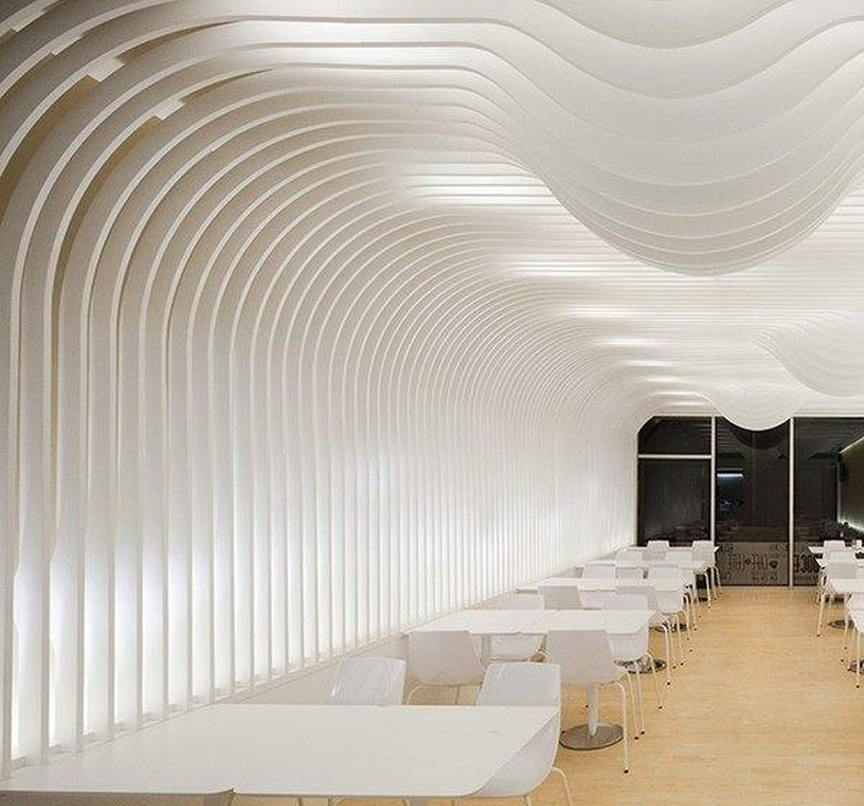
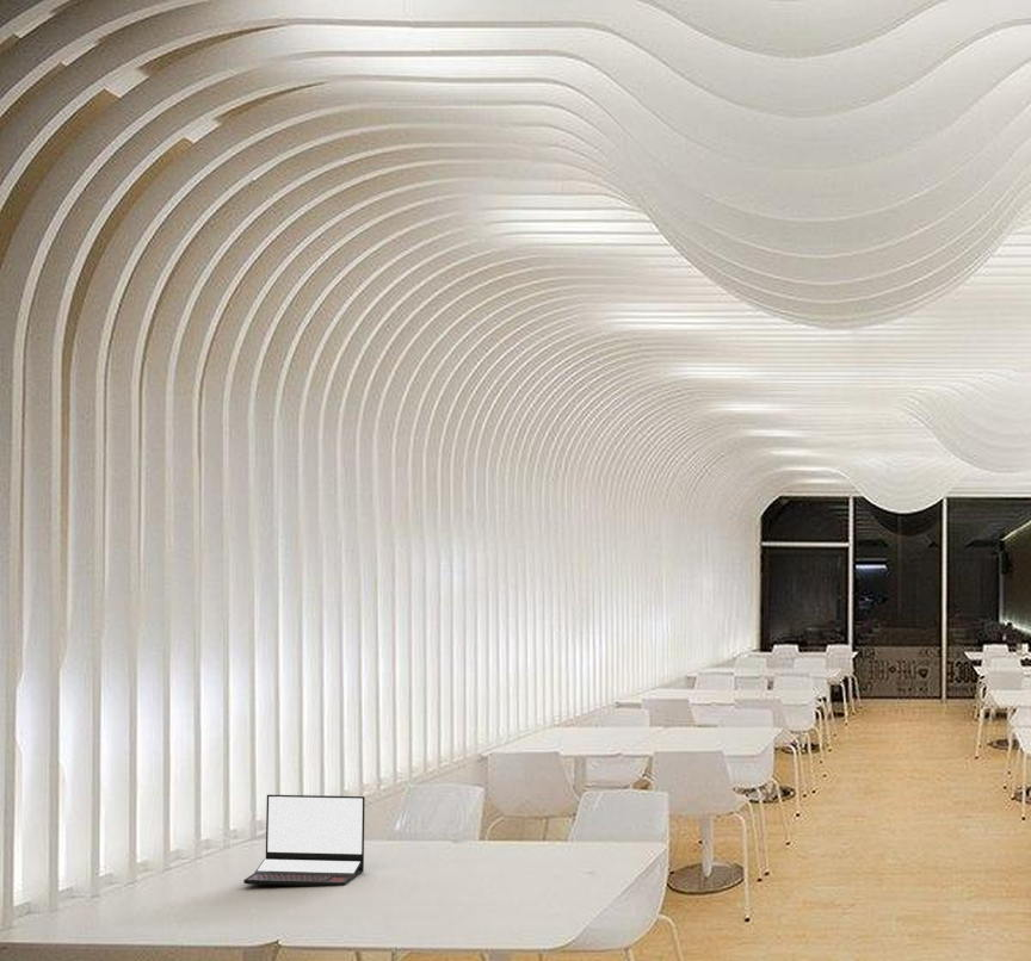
+ laptop [242,794,366,887]
